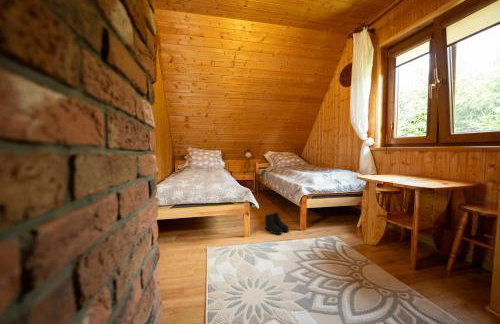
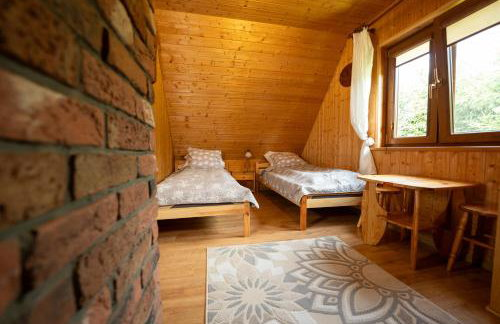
- boots [264,211,290,235]
